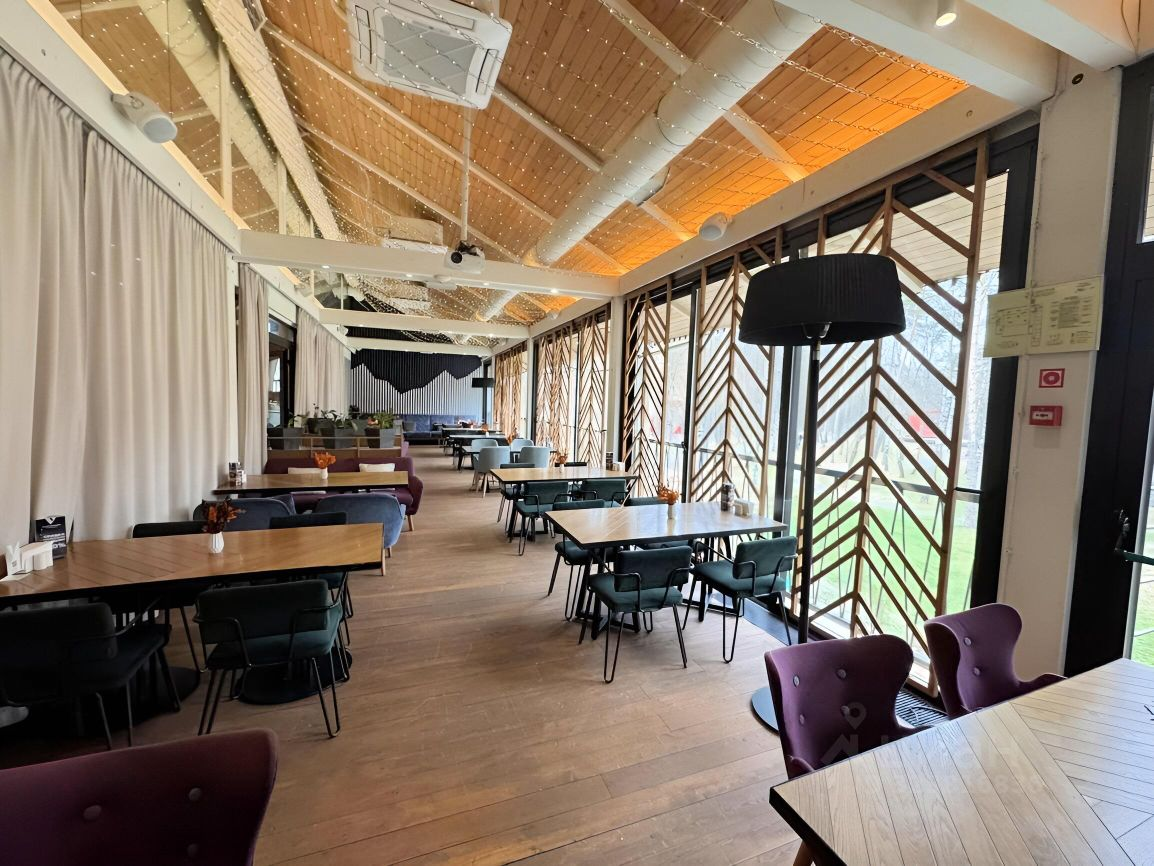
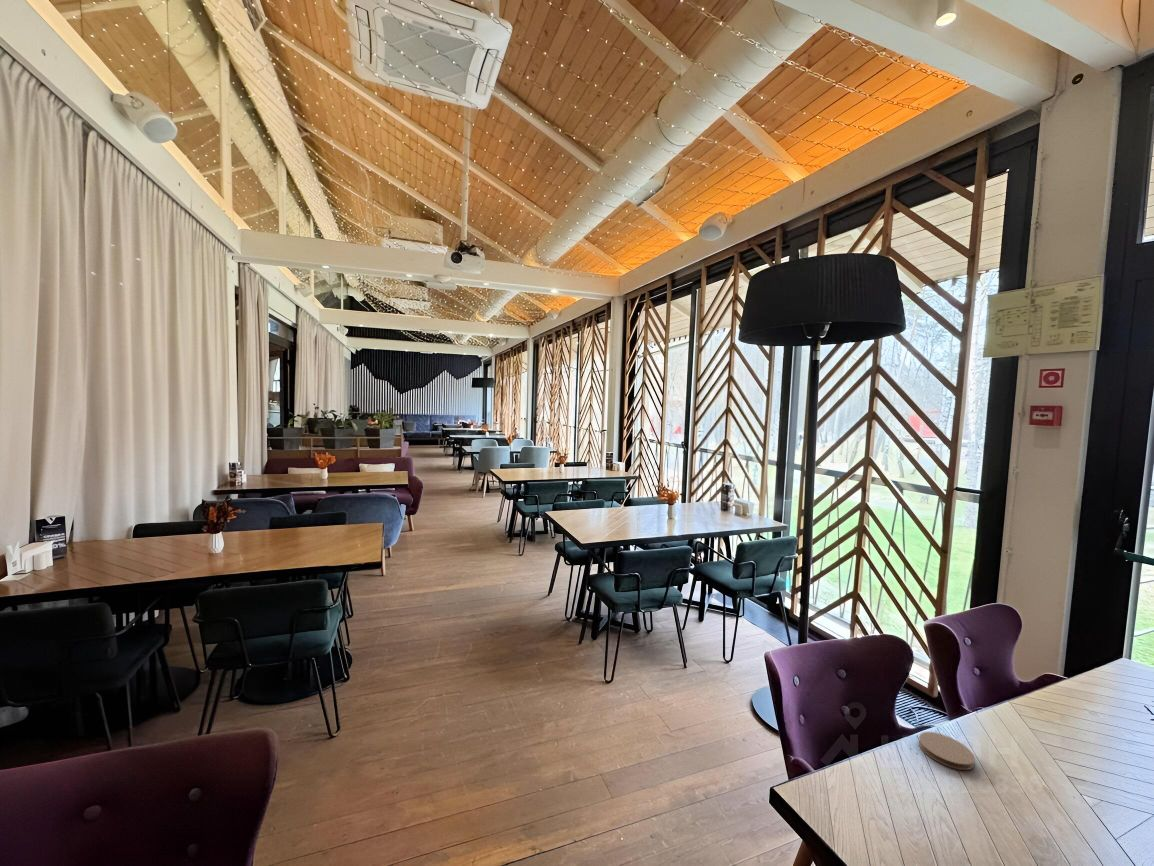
+ coaster [918,731,976,771]
